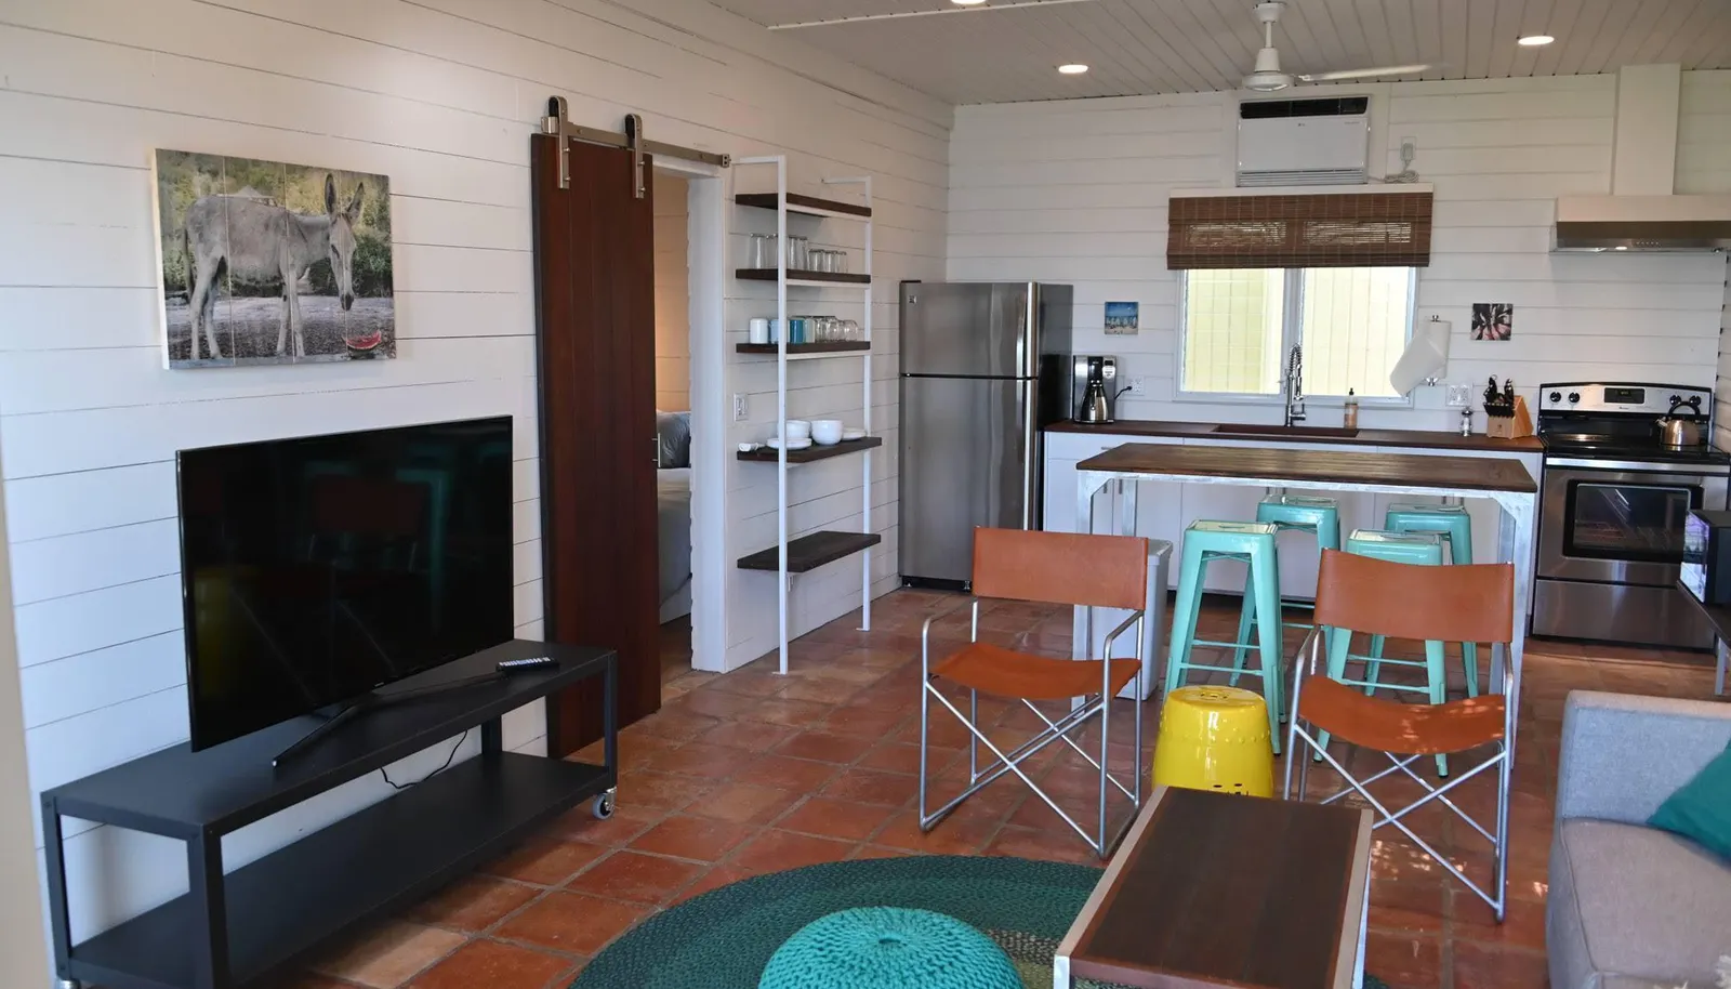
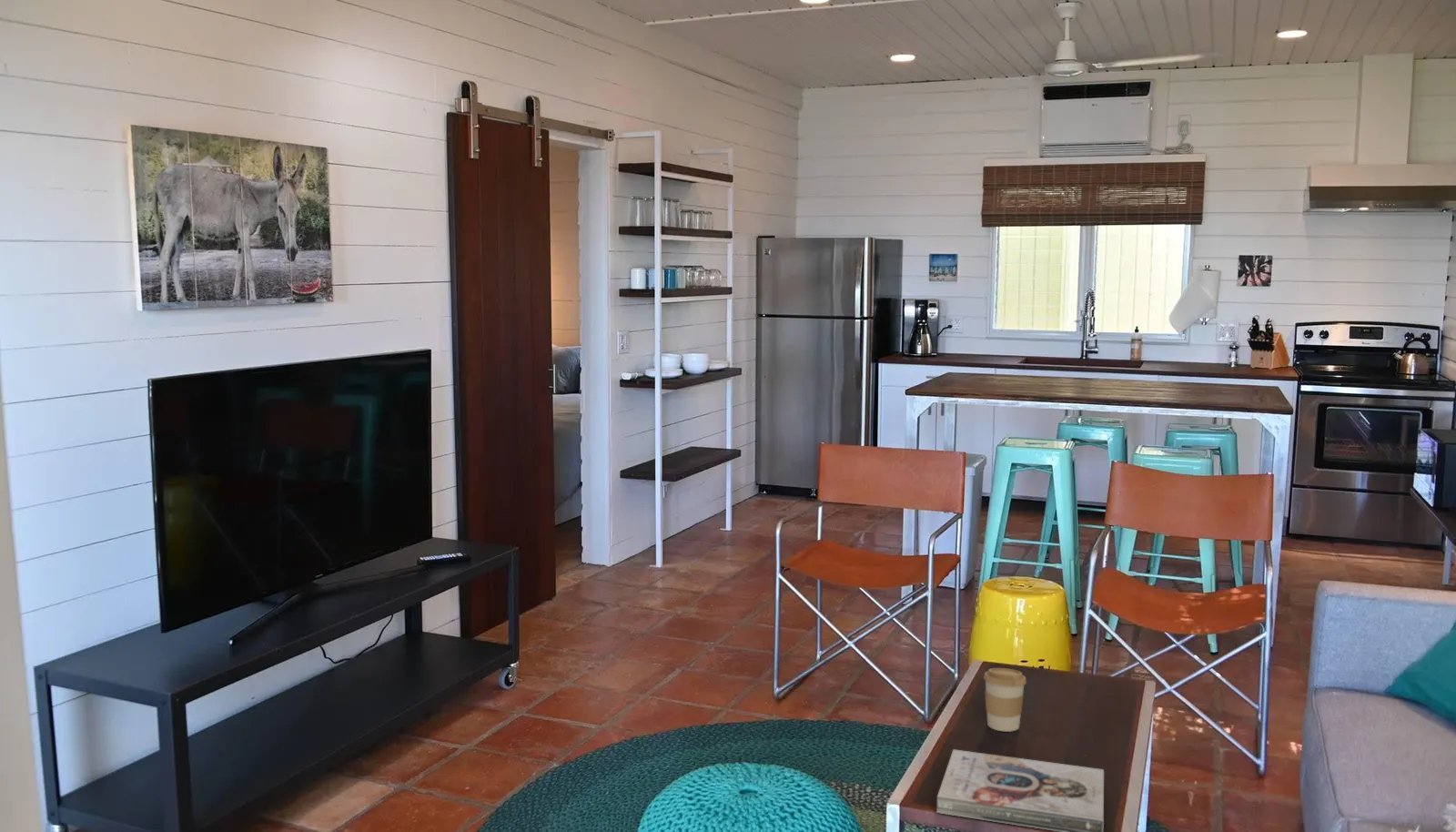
+ book [935,748,1105,832]
+ coffee cup [983,667,1027,733]
